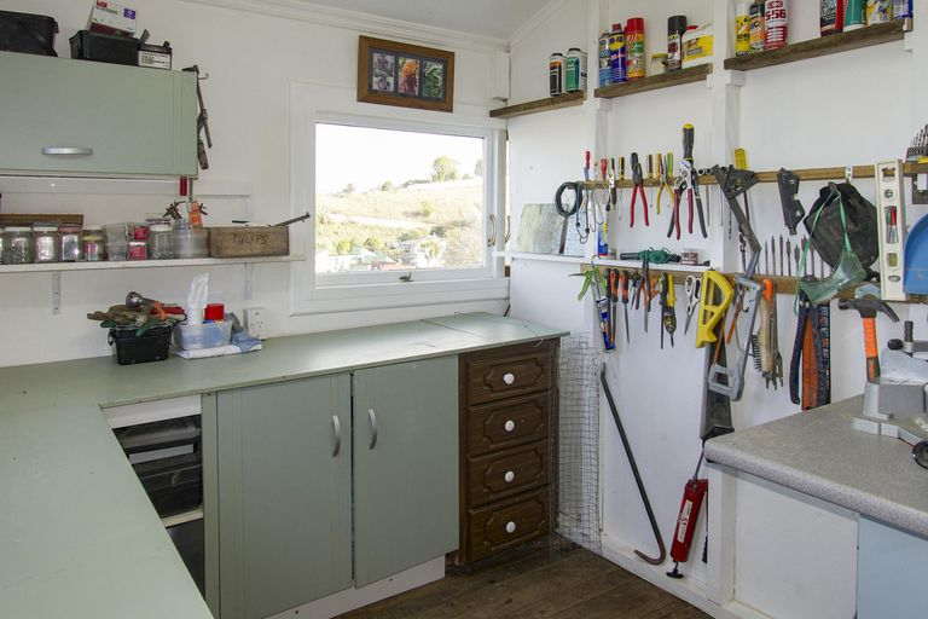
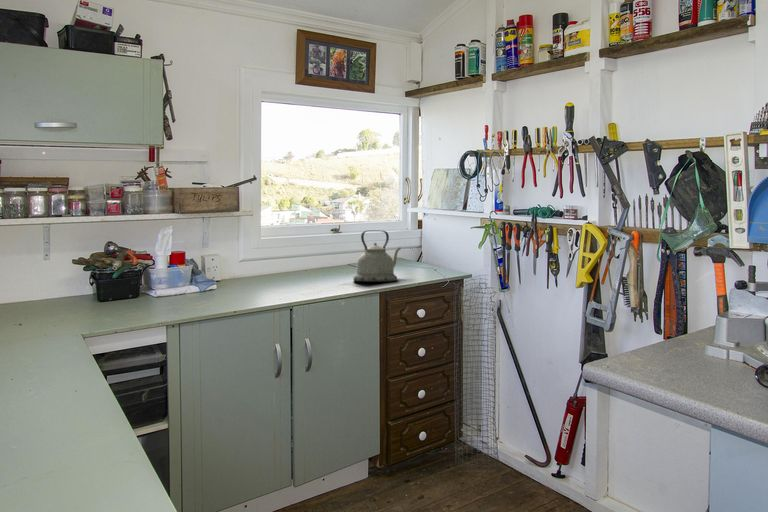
+ kettle [352,229,402,283]
